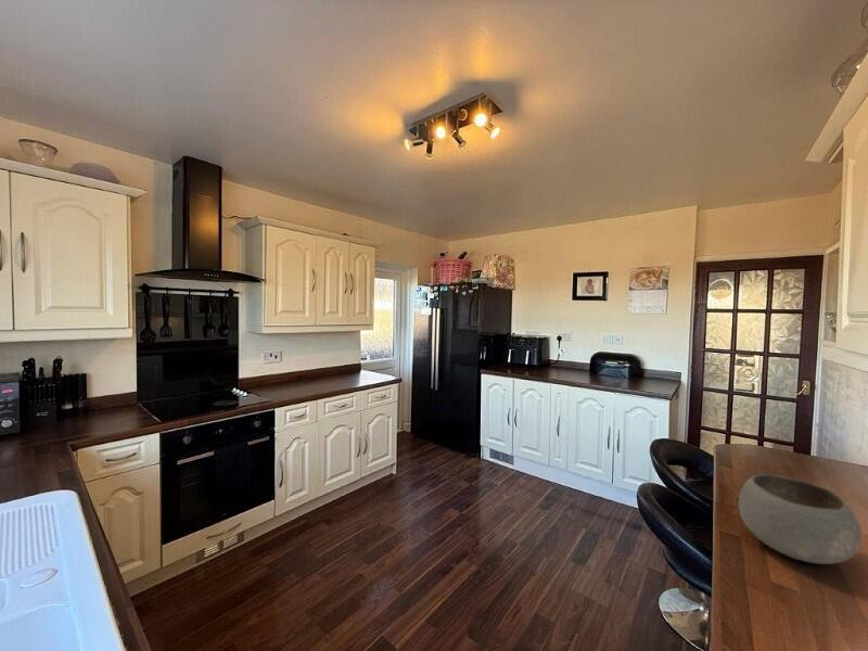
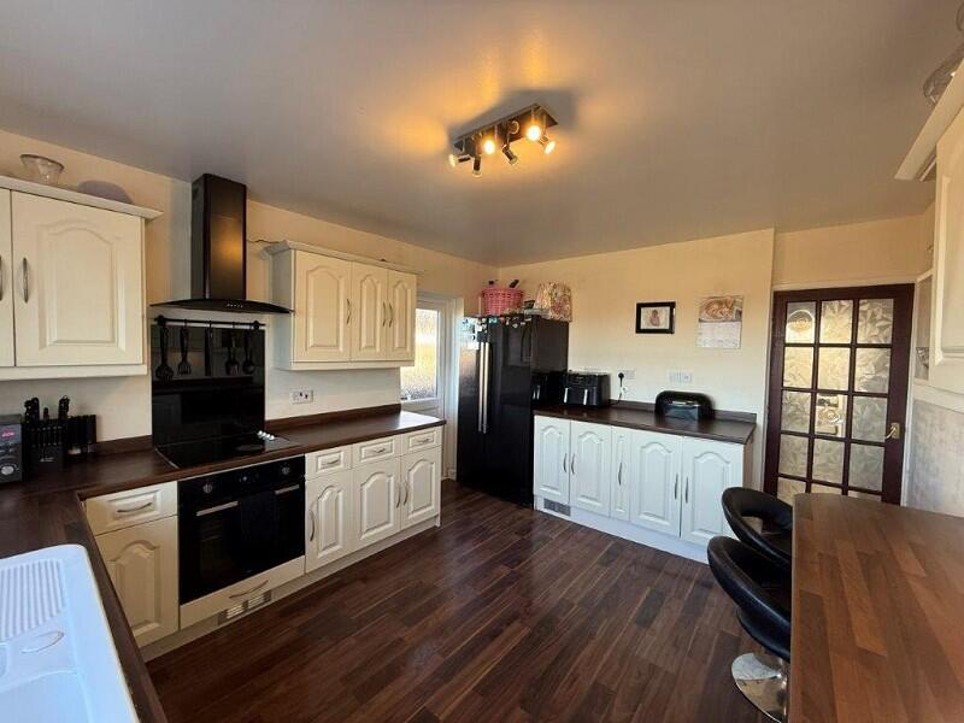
- bowl [737,473,863,565]
